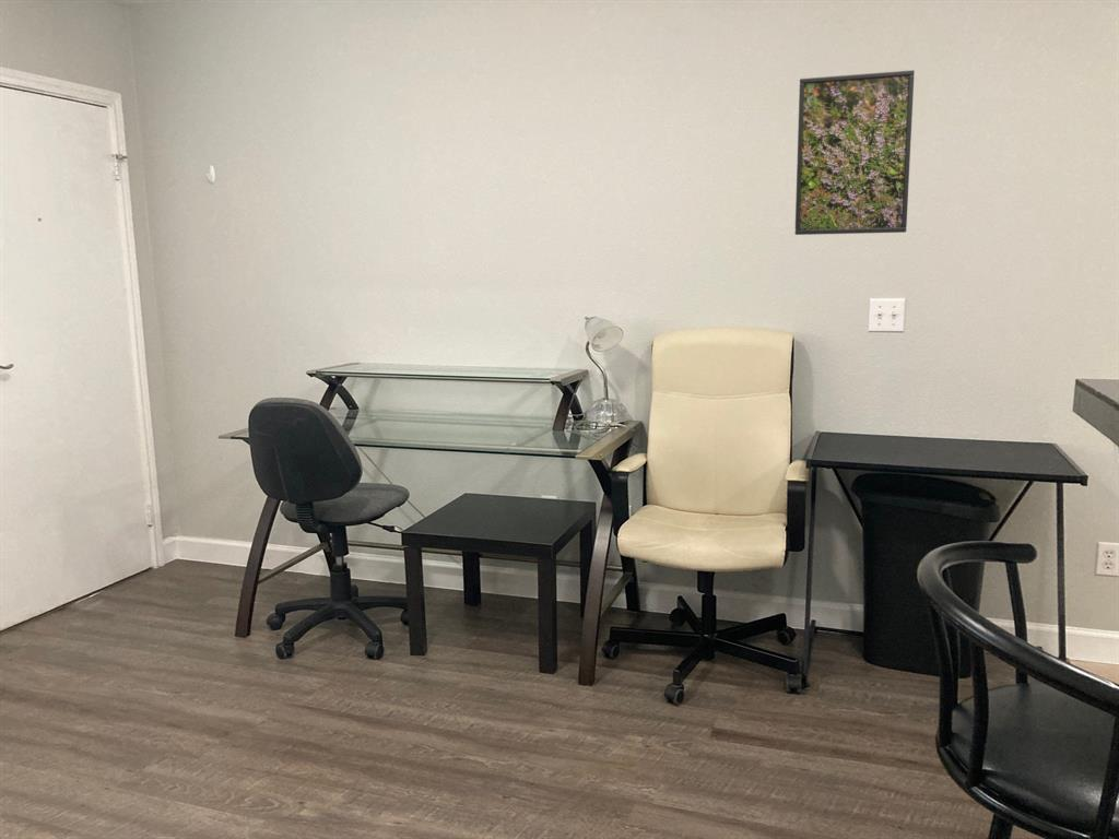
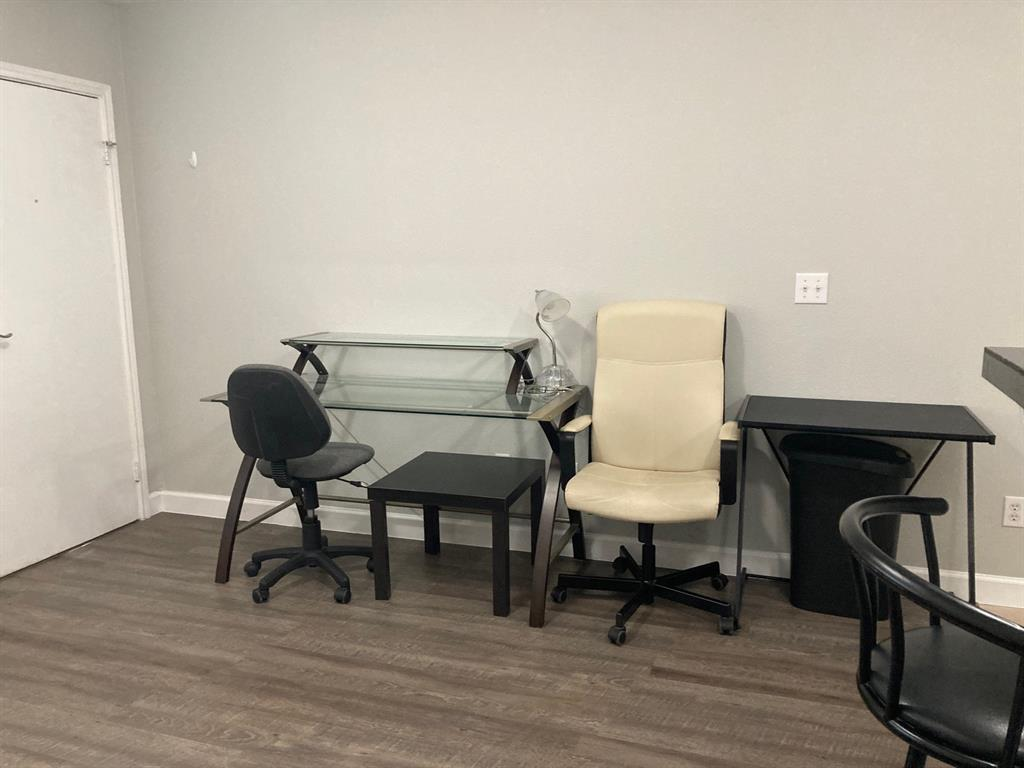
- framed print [794,69,916,236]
